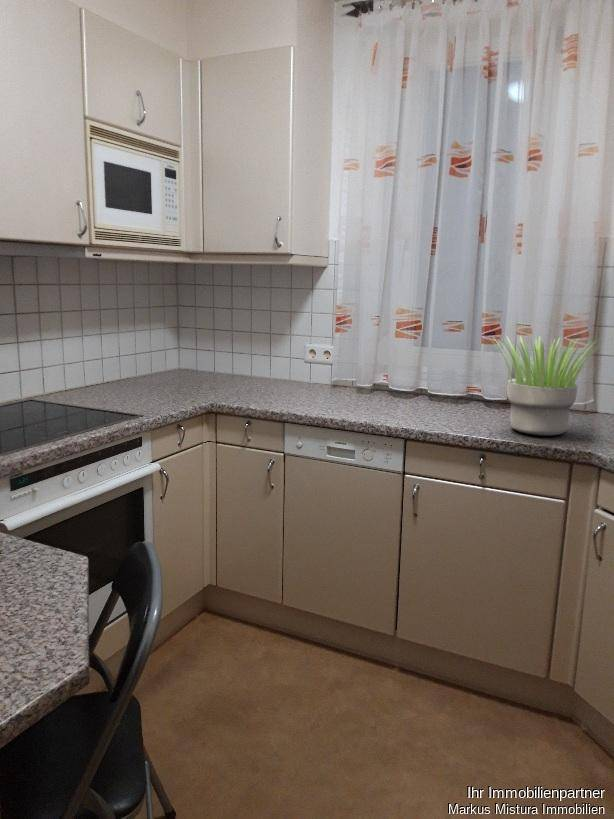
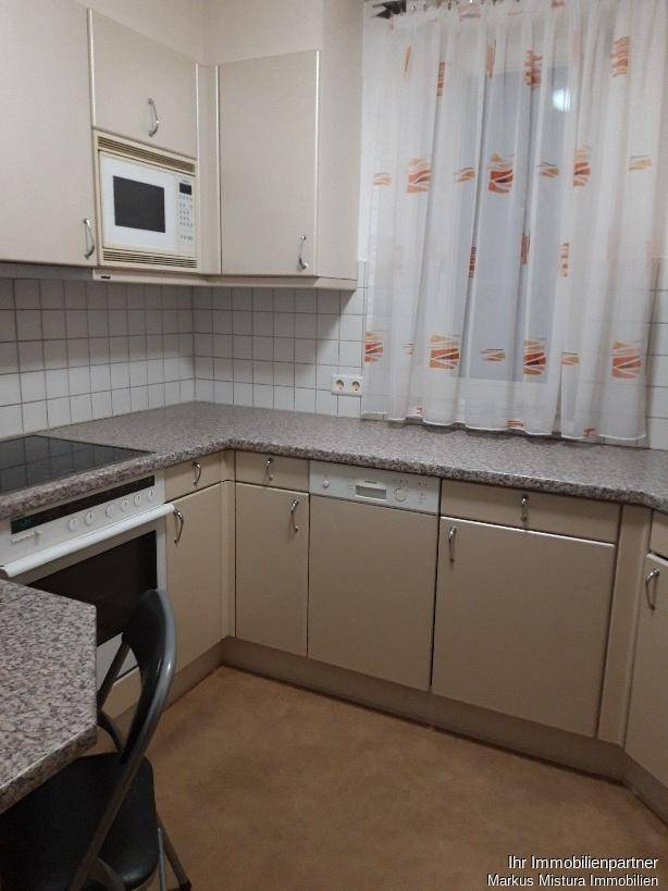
- potted plant [489,334,601,437]
